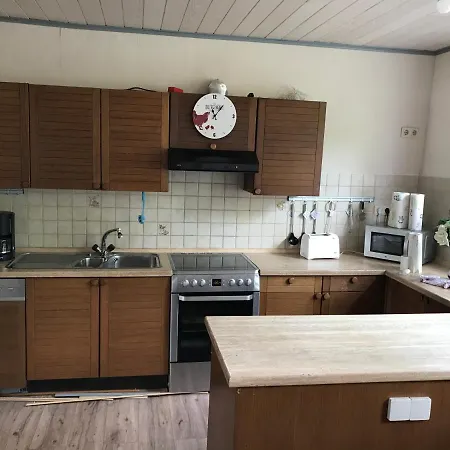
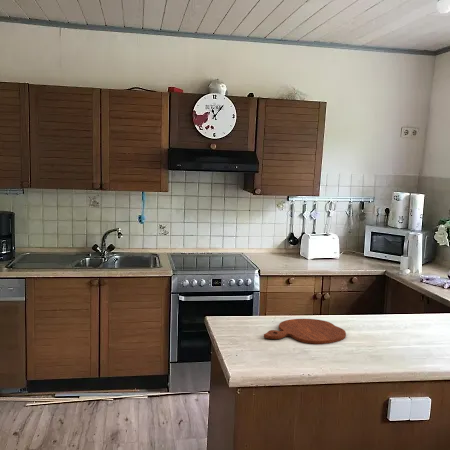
+ cutting board [263,318,347,345]
